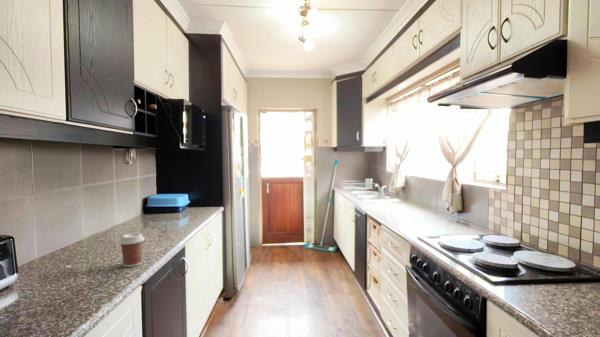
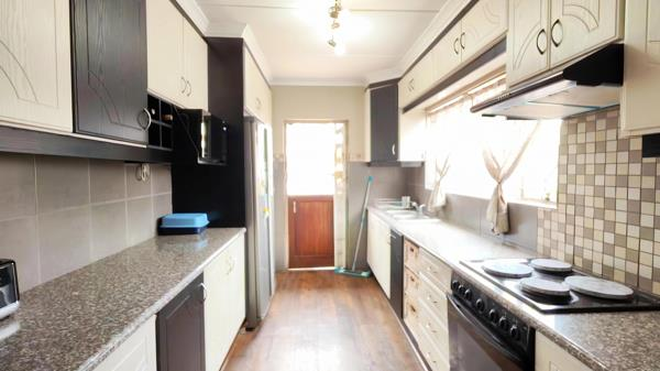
- coffee cup [118,232,145,268]
